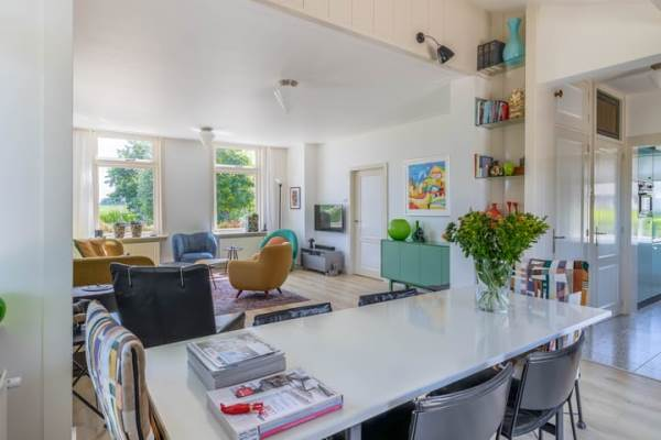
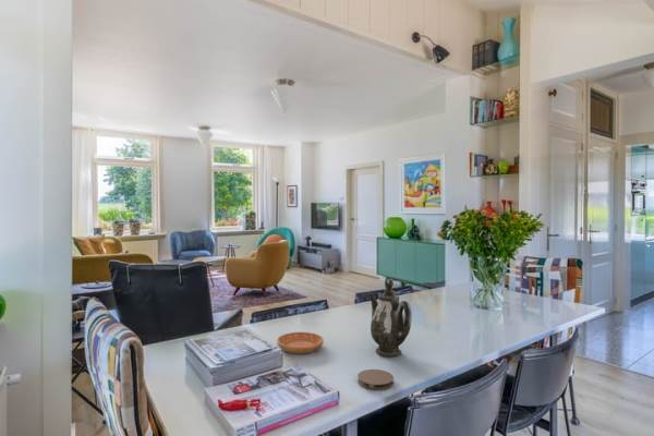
+ coaster [356,368,395,391]
+ saucer [276,331,325,354]
+ teapot [367,277,413,358]
